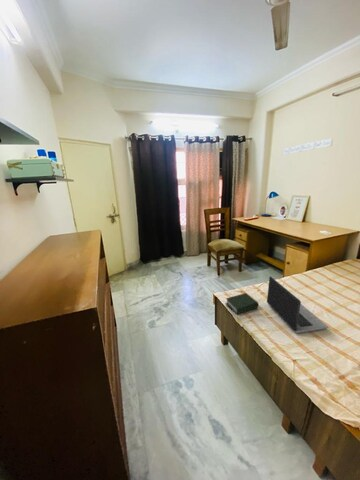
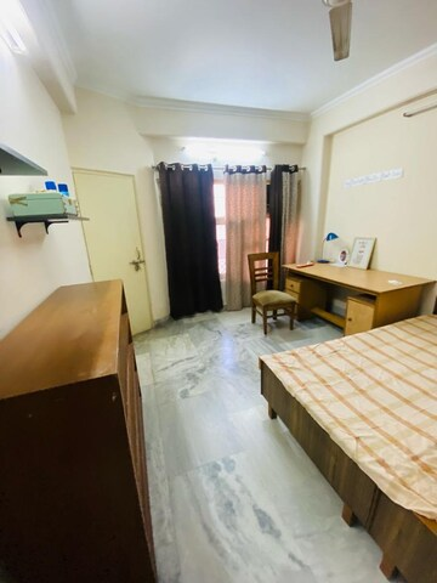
- book [224,292,259,315]
- laptop computer [266,275,329,334]
